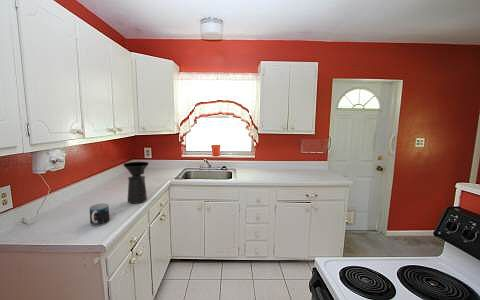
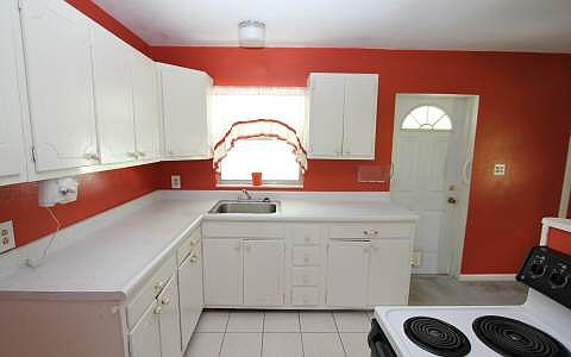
- coffee maker [122,161,150,205]
- mug [89,202,110,227]
